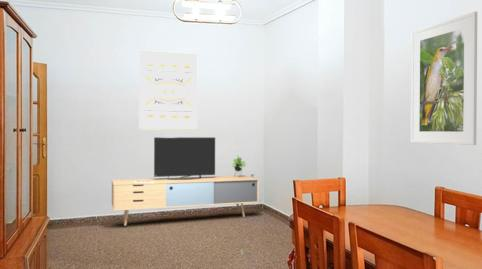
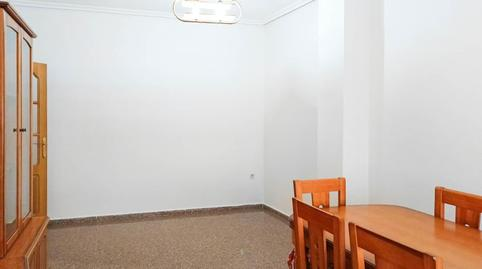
- wall art [138,50,198,131]
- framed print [410,11,478,146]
- media console [111,136,260,227]
